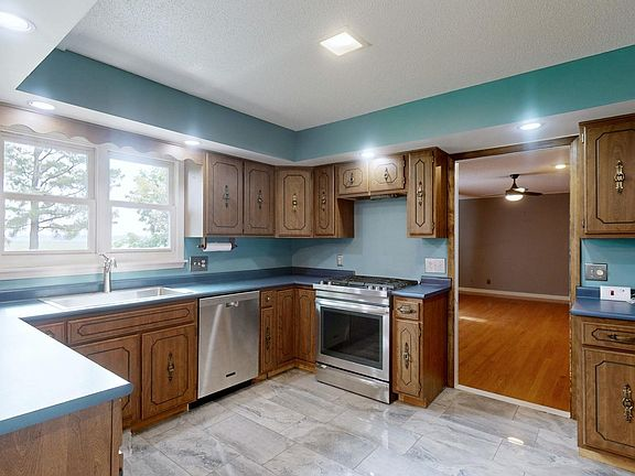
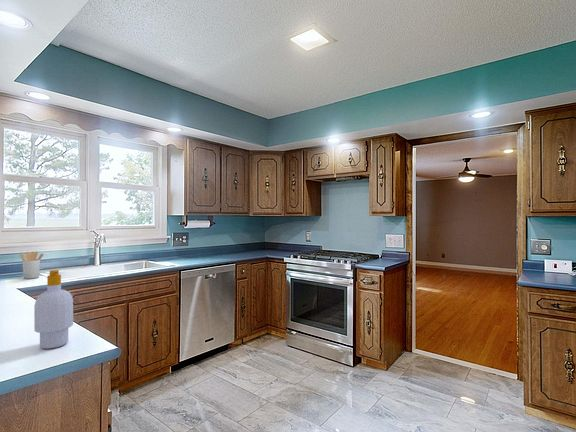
+ utensil holder [19,251,44,280]
+ soap bottle [33,269,74,350]
